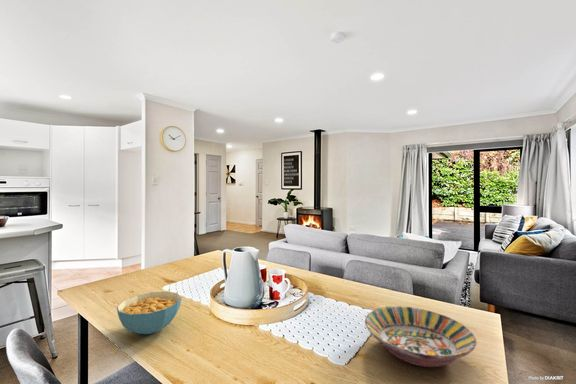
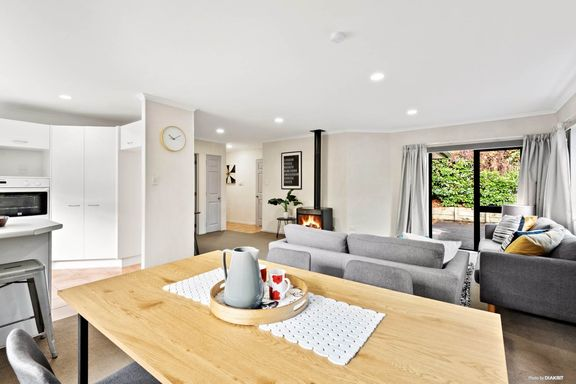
- cereal bowl [116,290,182,335]
- serving bowl [364,305,478,368]
